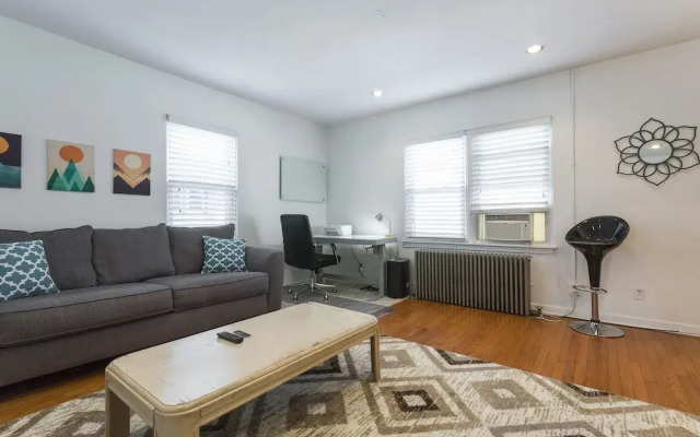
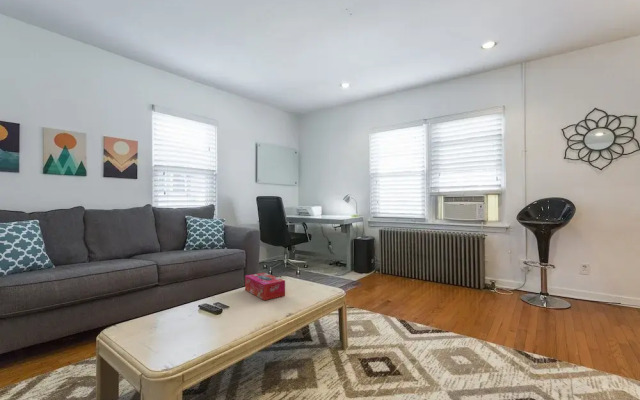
+ tissue box [244,271,286,301]
